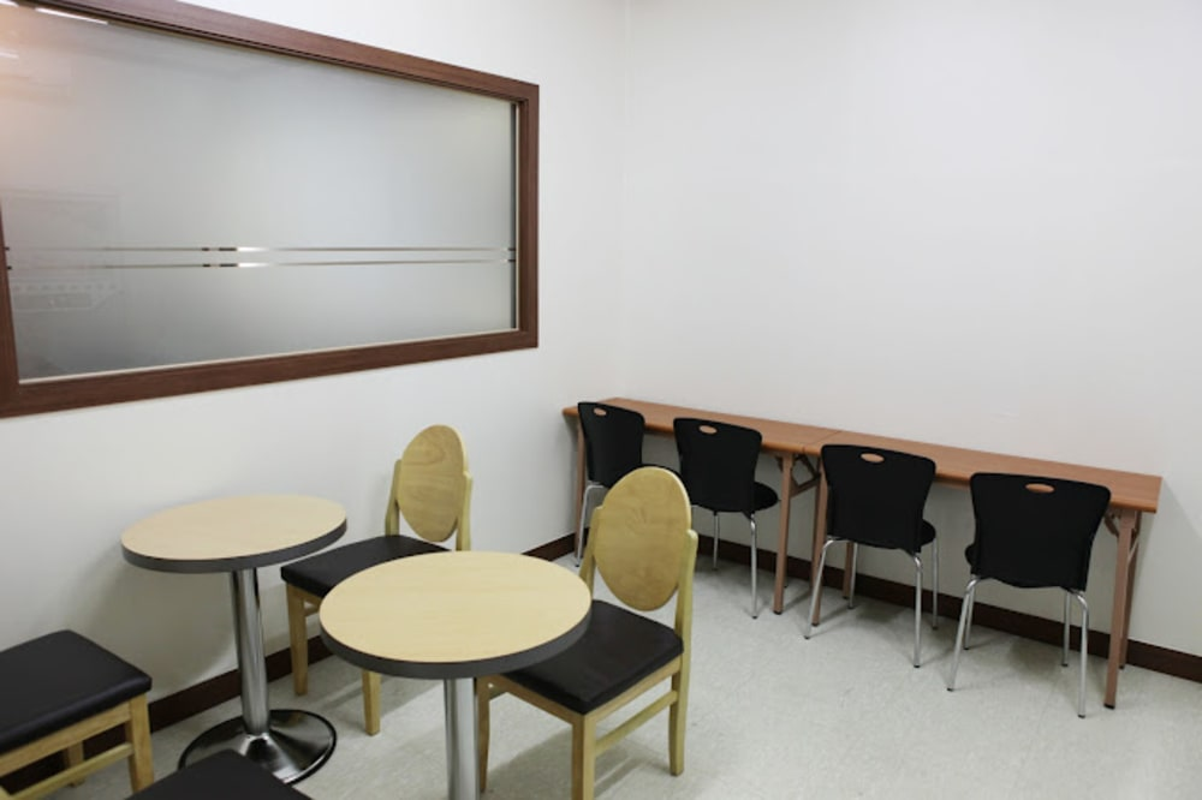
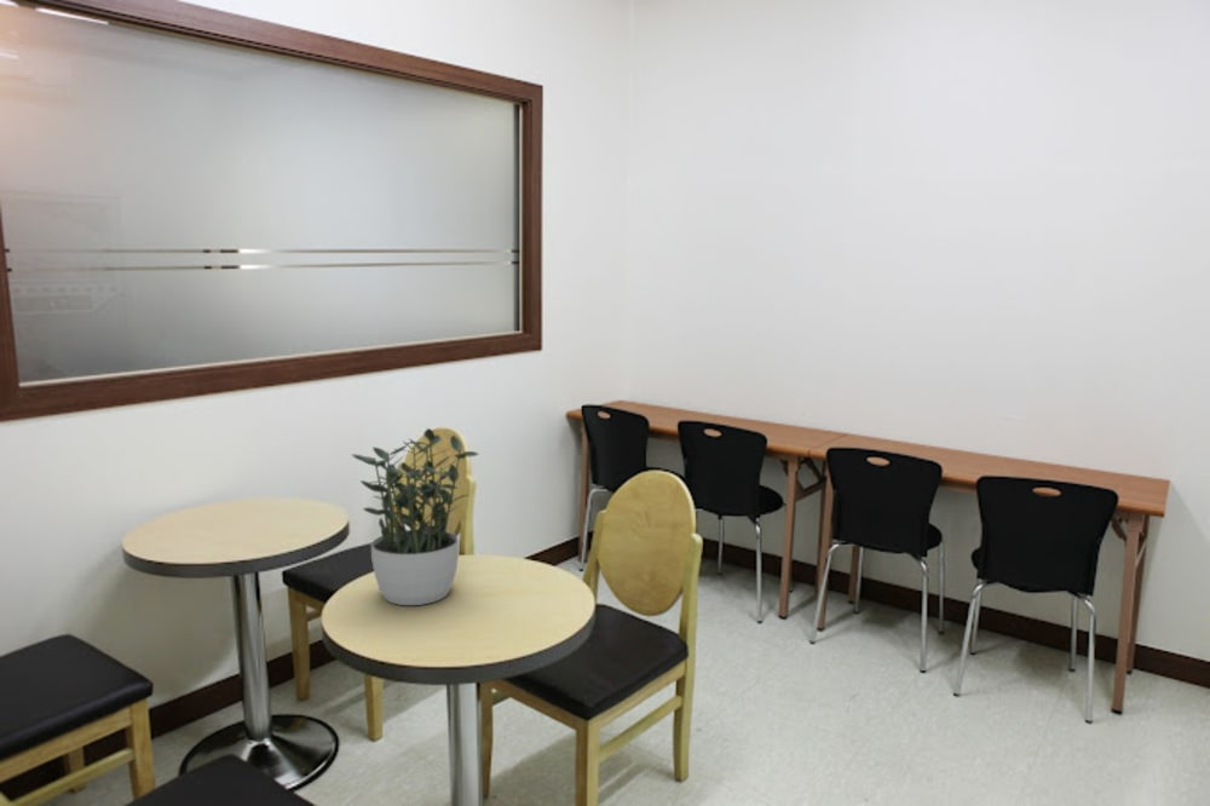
+ potted plant [351,427,479,606]
